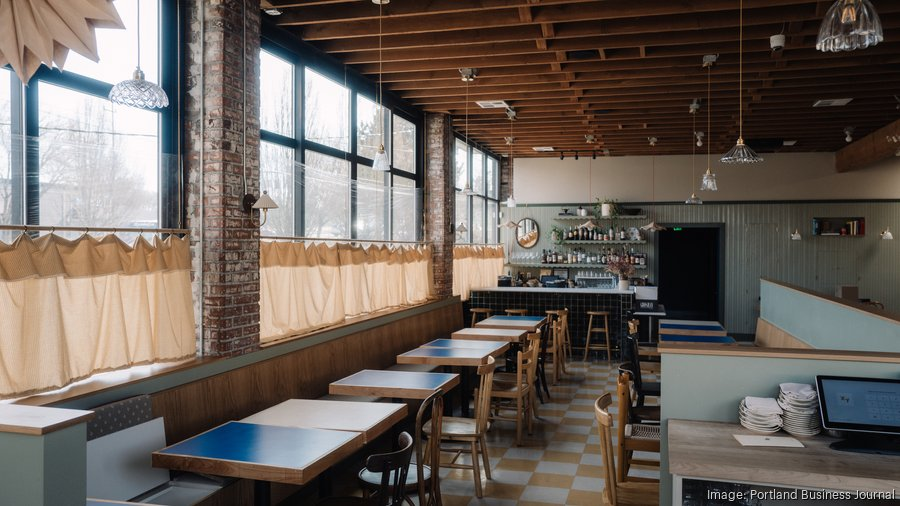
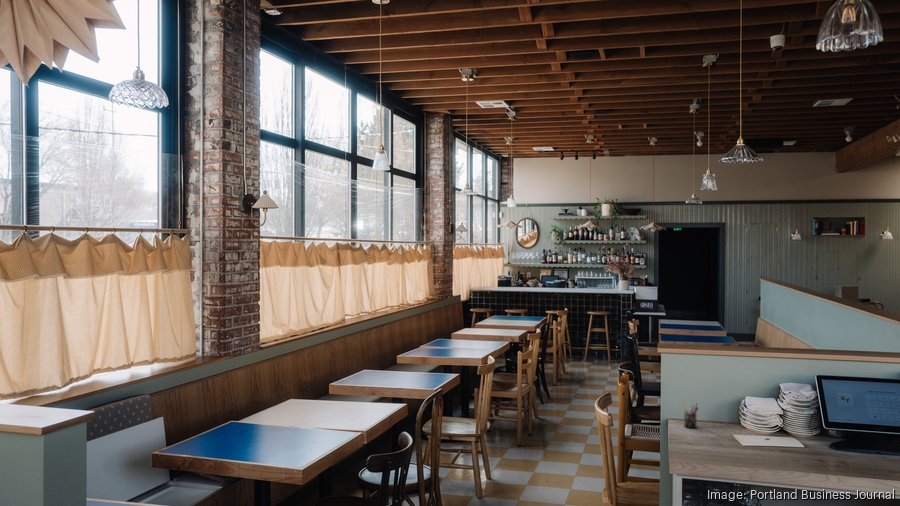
+ pen holder [681,402,699,429]
